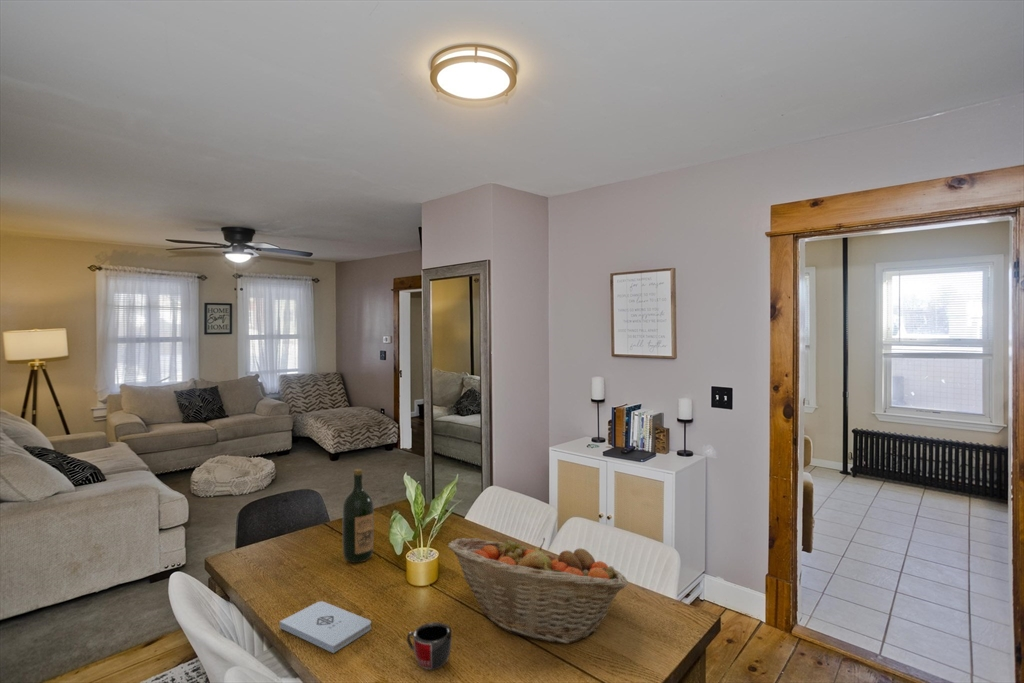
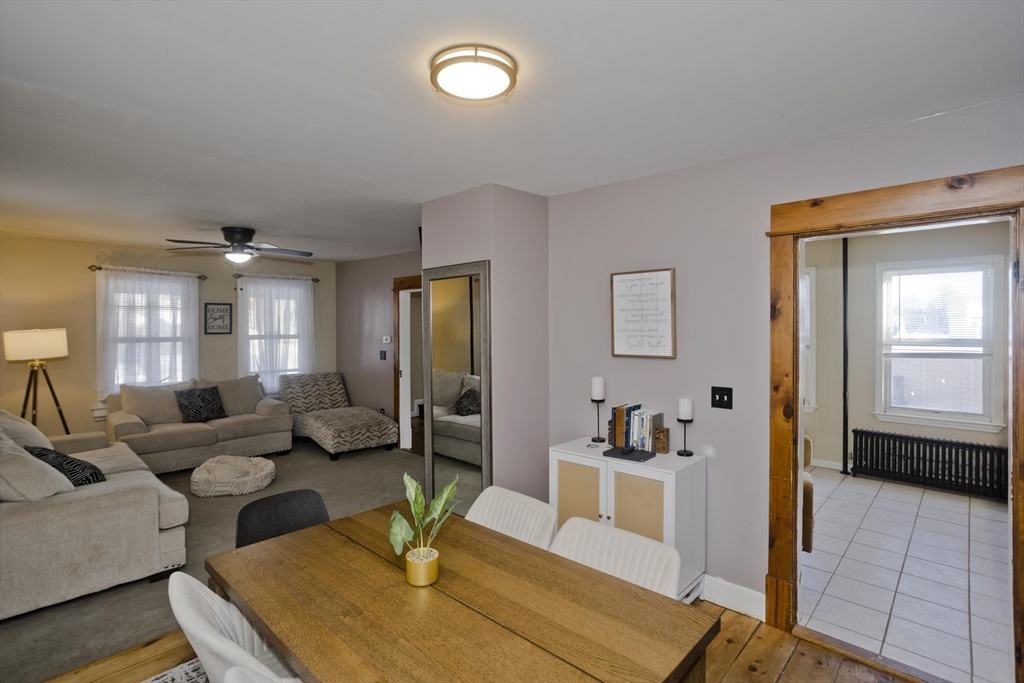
- wine bottle [342,468,375,564]
- fruit basket [447,537,629,645]
- mug [406,621,453,671]
- notepad [279,600,372,654]
